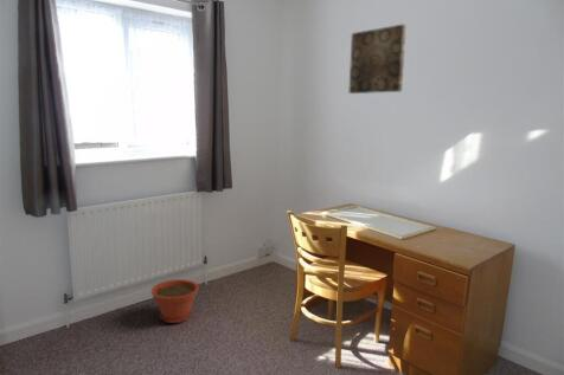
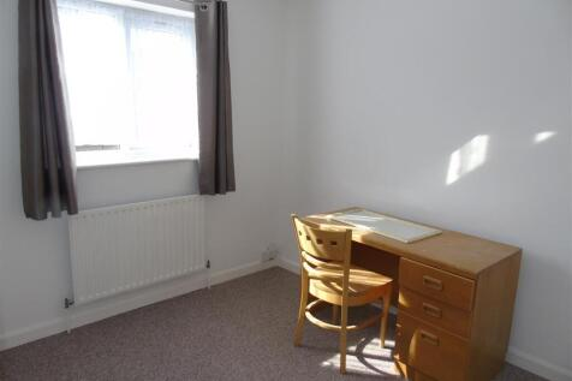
- plant pot [150,278,200,324]
- wall art [347,22,408,95]
